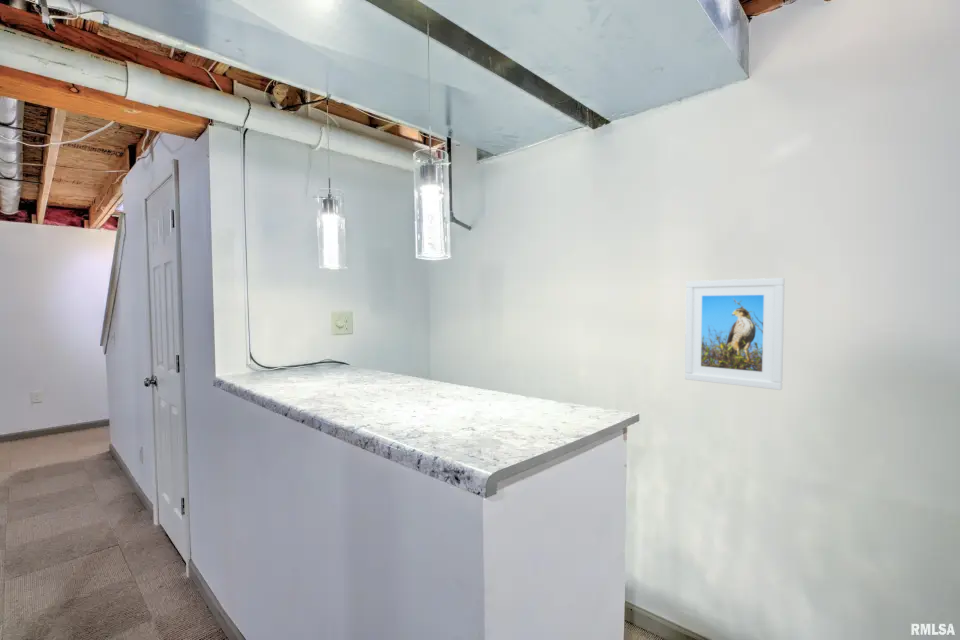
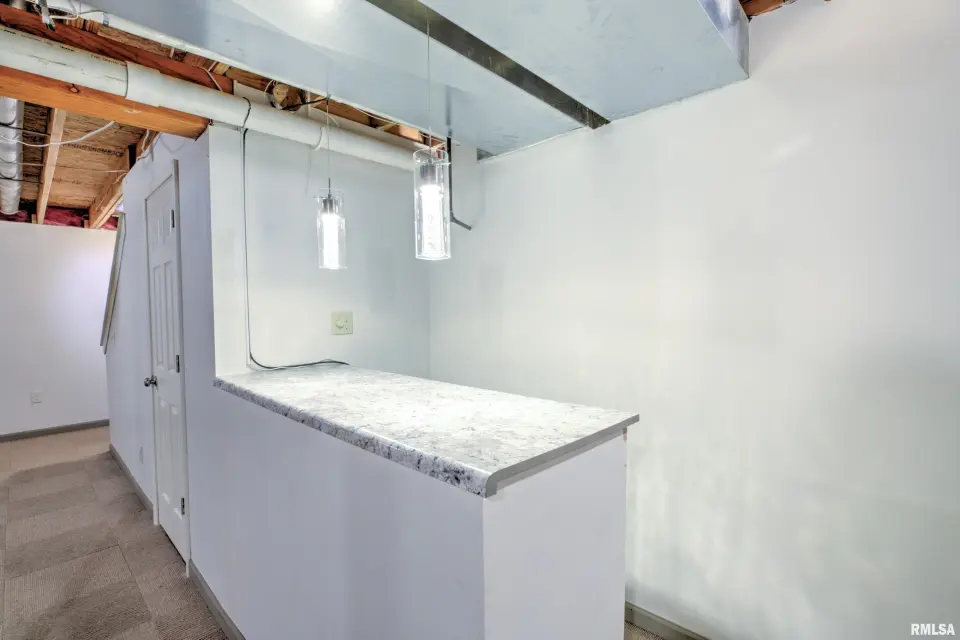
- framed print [684,277,786,391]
